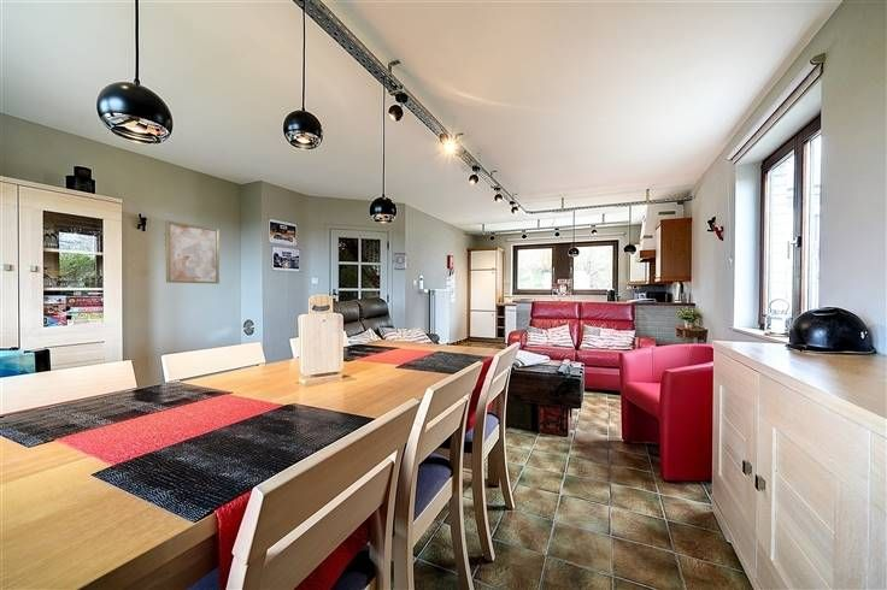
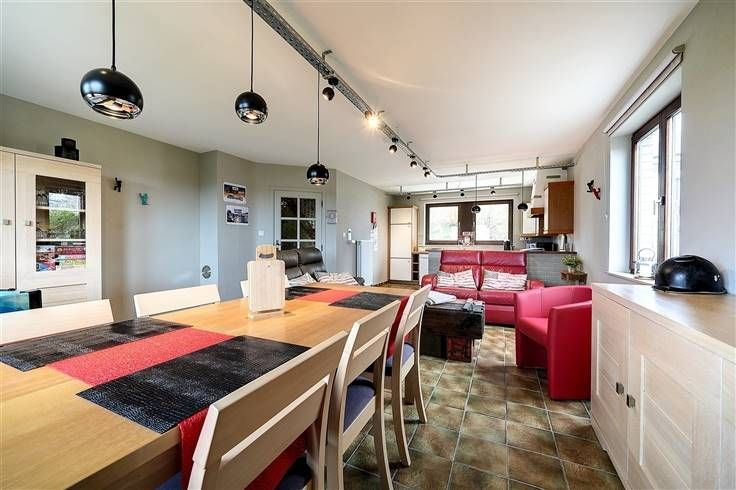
- wall art [165,219,221,285]
